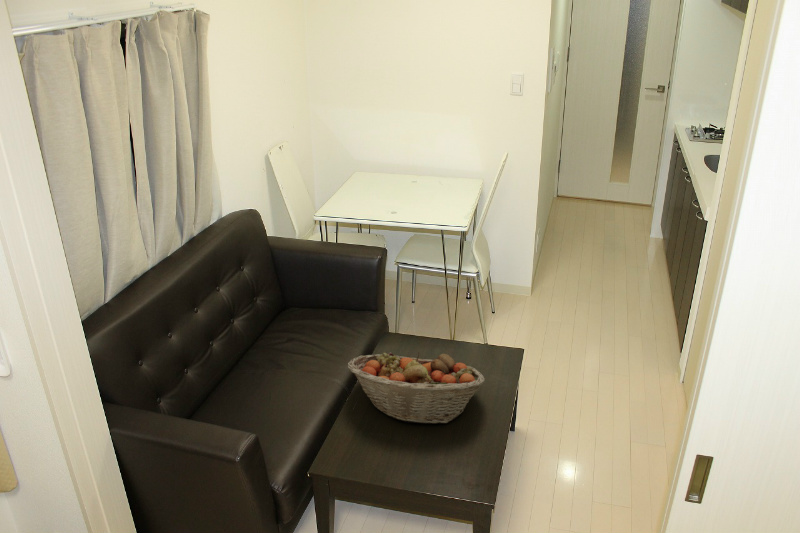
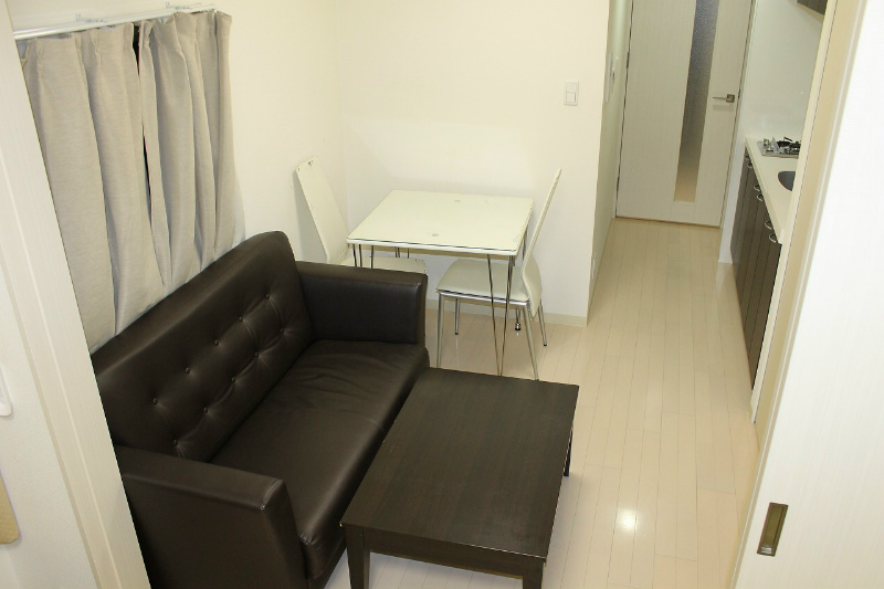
- fruit basket [347,351,486,425]
